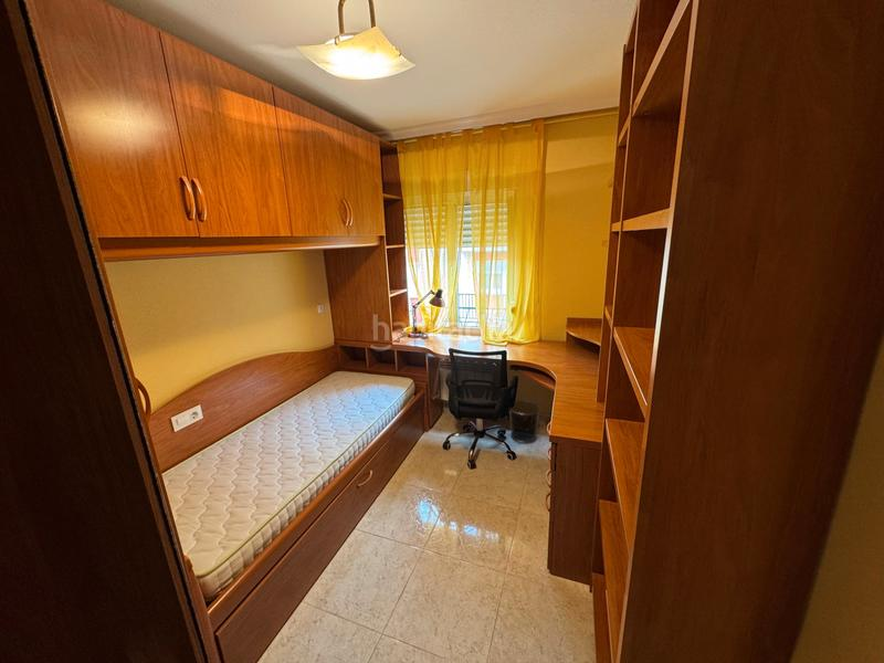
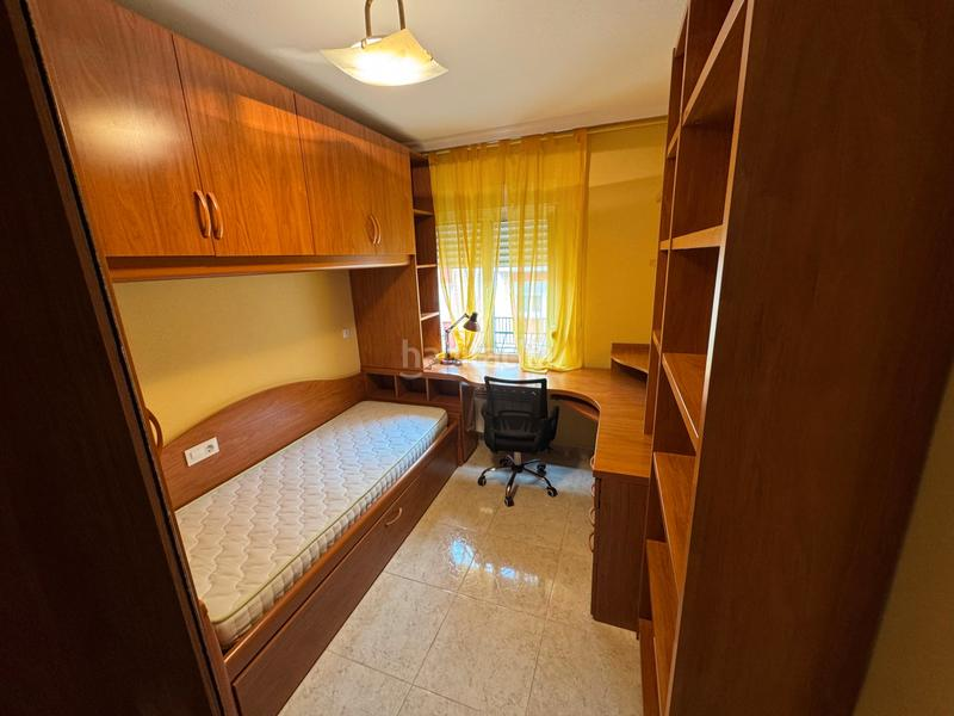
- waste bin [508,400,541,444]
